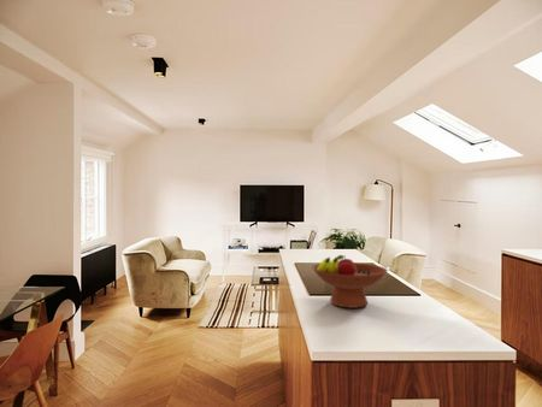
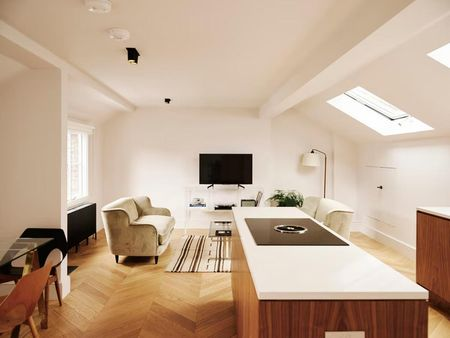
- fruit bowl [311,254,389,309]
